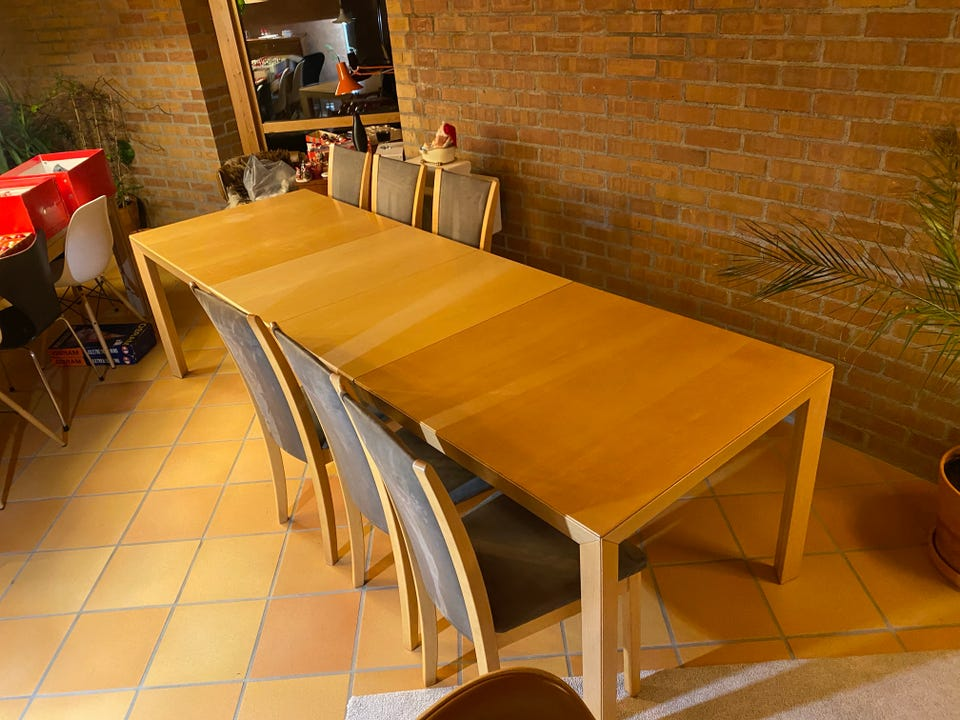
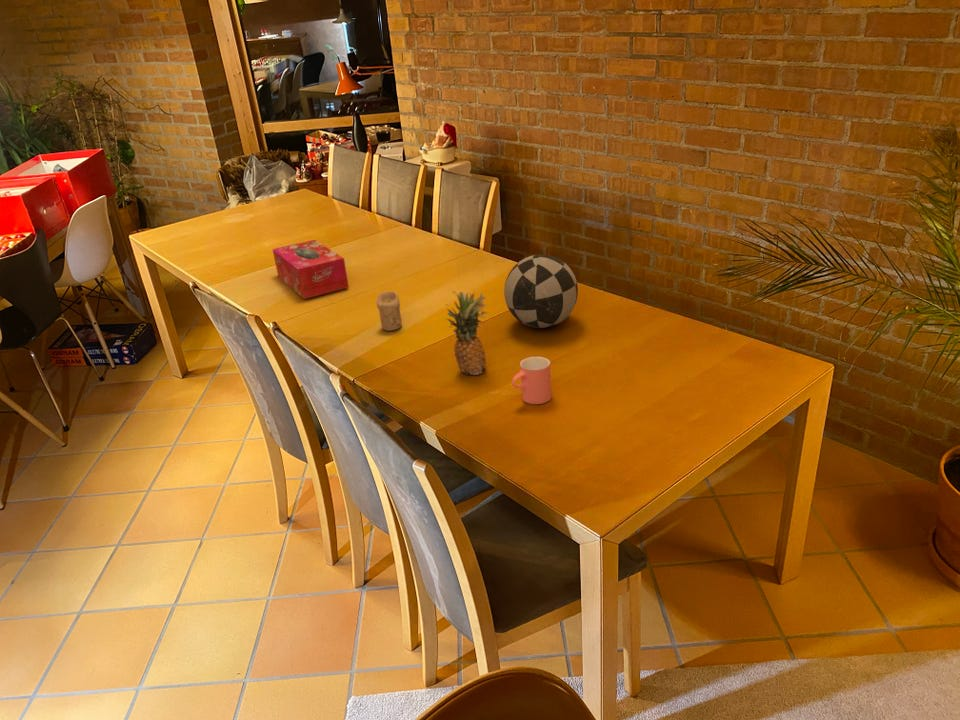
+ cup [511,356,552,405]
+ decorative ball [503,253,579,329]
+ fruit [445,290,490,376]
+ candle [376,290,403,332]
+ tissue box [271,239,350,300]
